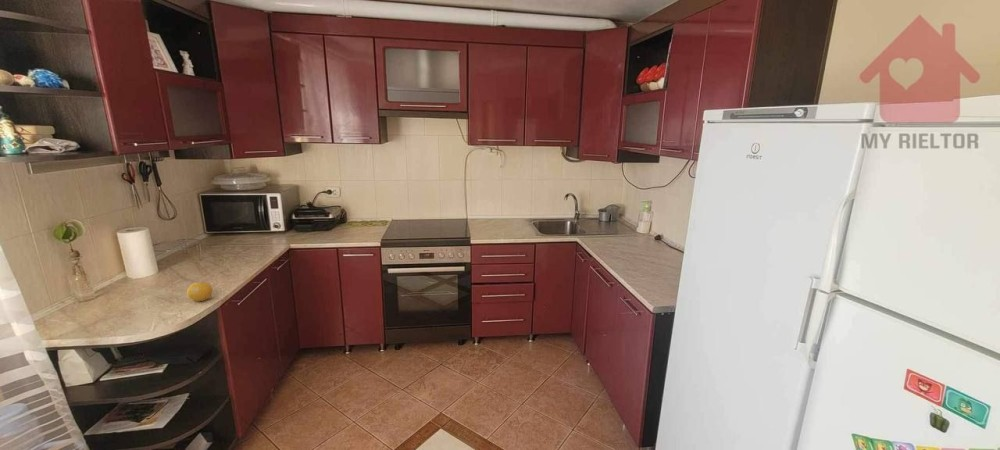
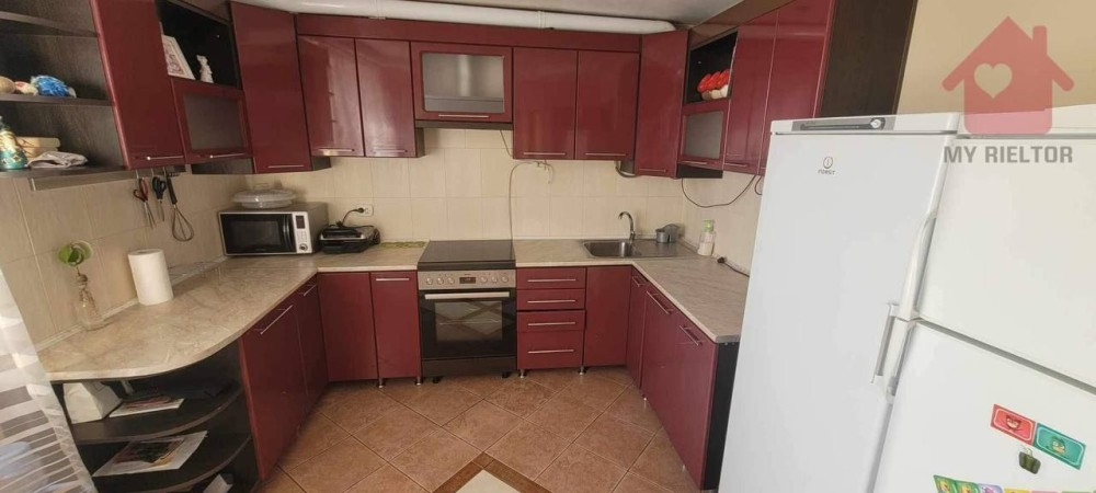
- fruit [186,281,214,302]
